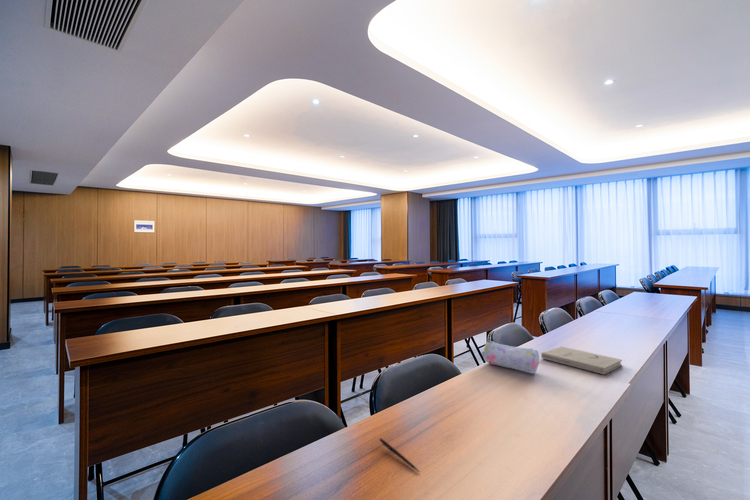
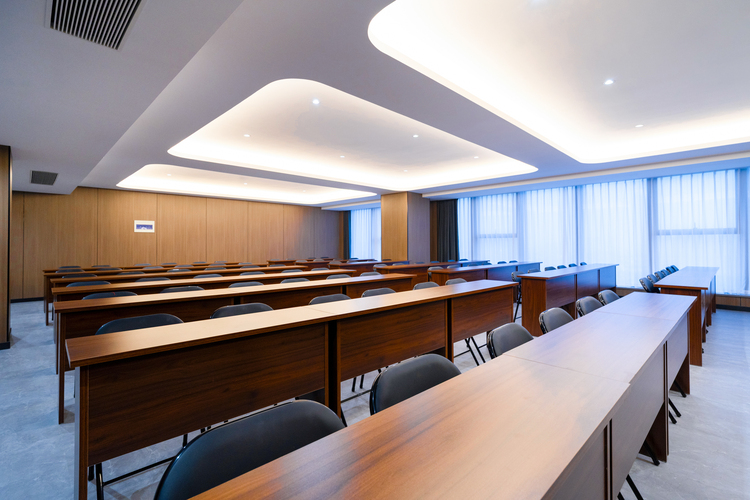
- book [540,345,623,376]
- pen [379,437,421,473]
- pencil case [481,339,540,374]
